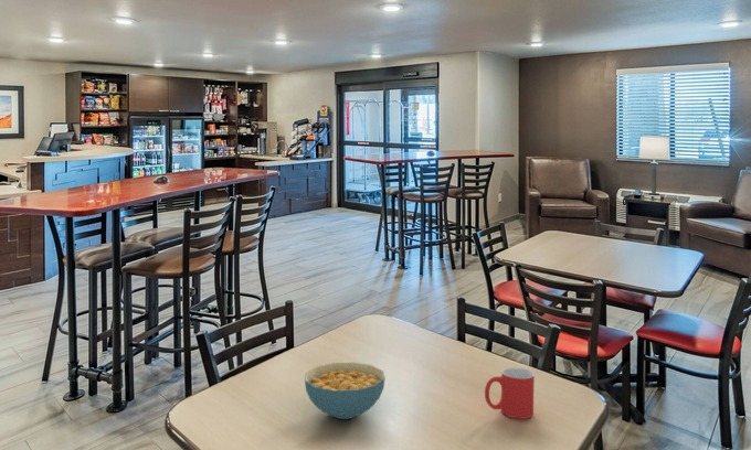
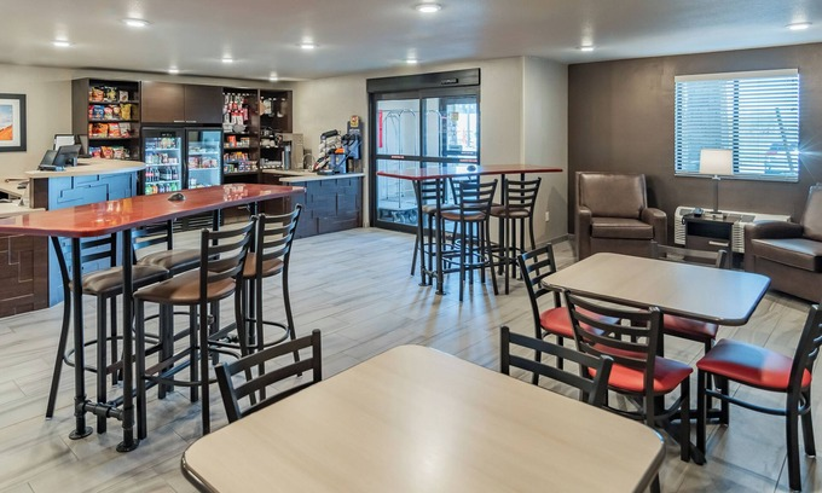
- mug [484,366,536,420]
- cereal bowl [304,362,387,420]
